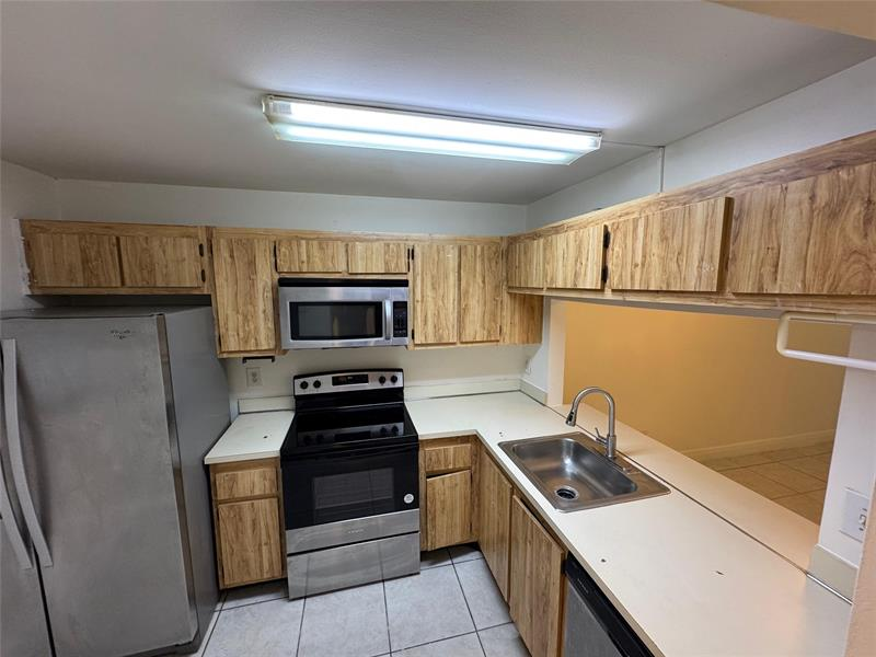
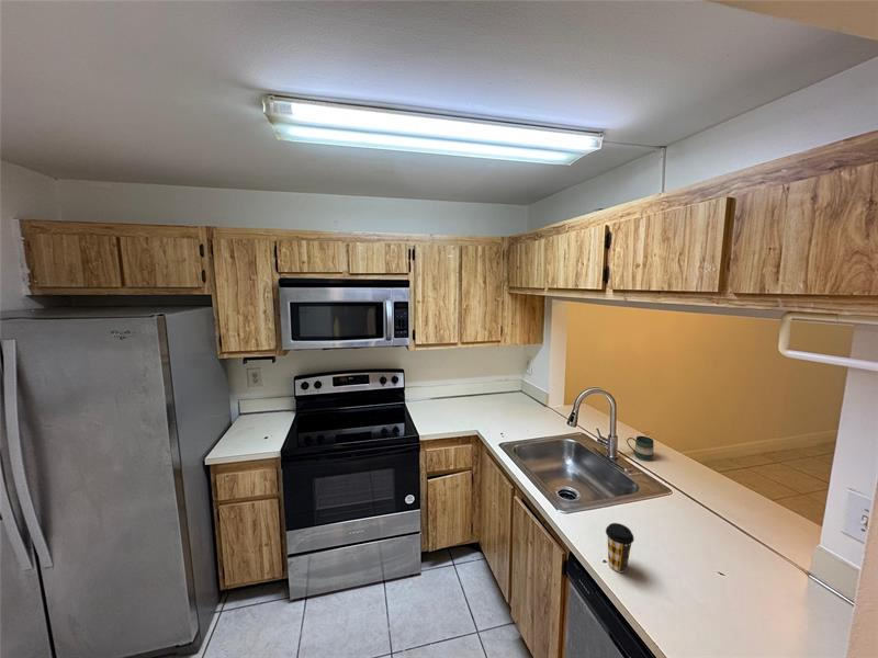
+ coffee cup [605,522,635,574]
+ mug [626,435,655,462]
